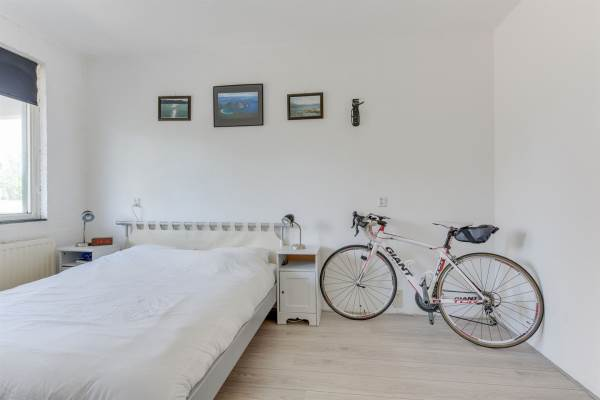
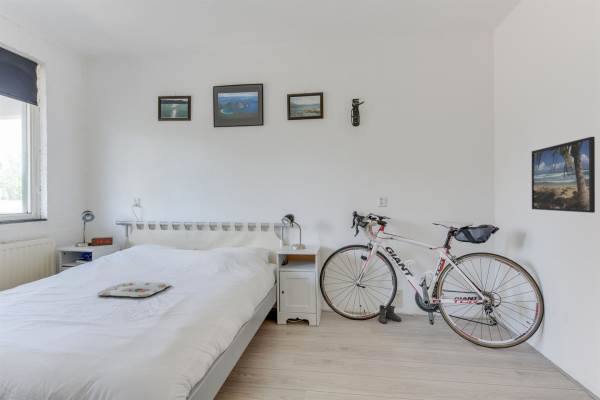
+ boots [376,304,402,325]
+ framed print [531,136,596,214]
+ serving tray [96,280,171,298]
